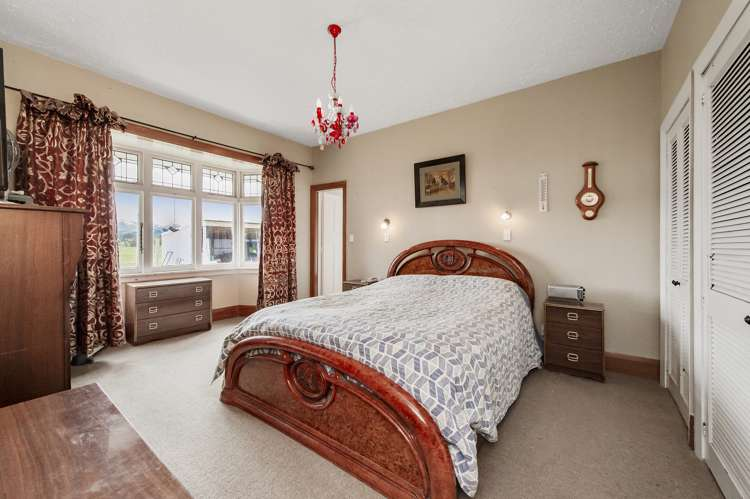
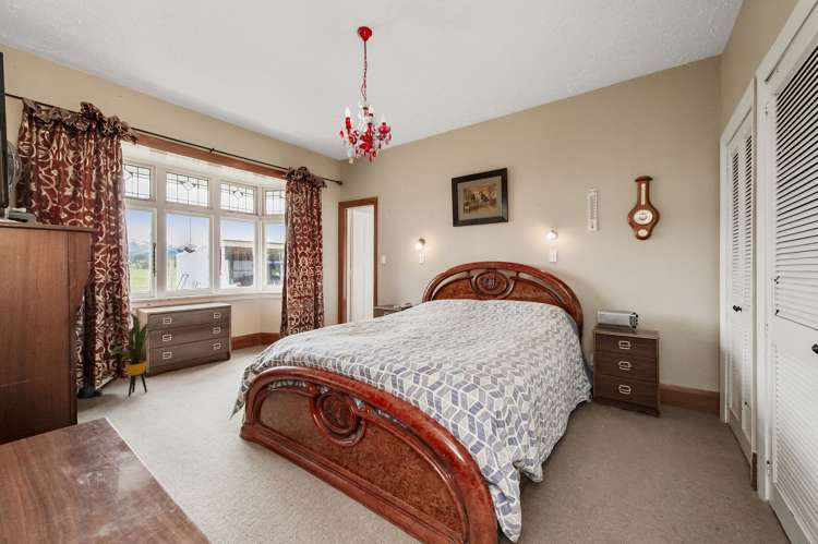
+ house plant [108,312,173,397]
